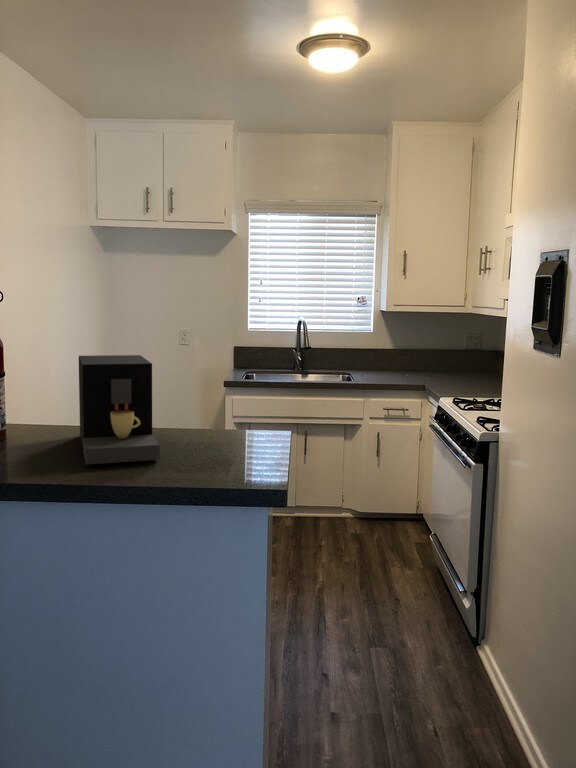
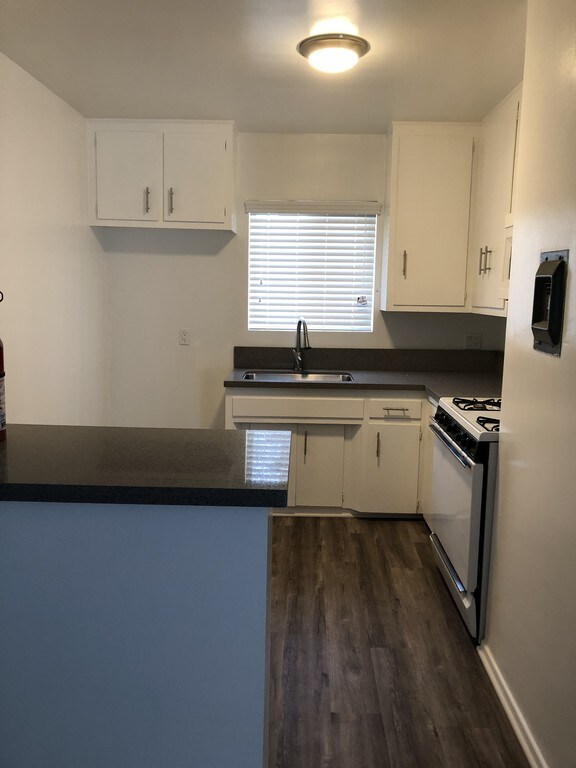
- coffee maker [78,354,161,465]
